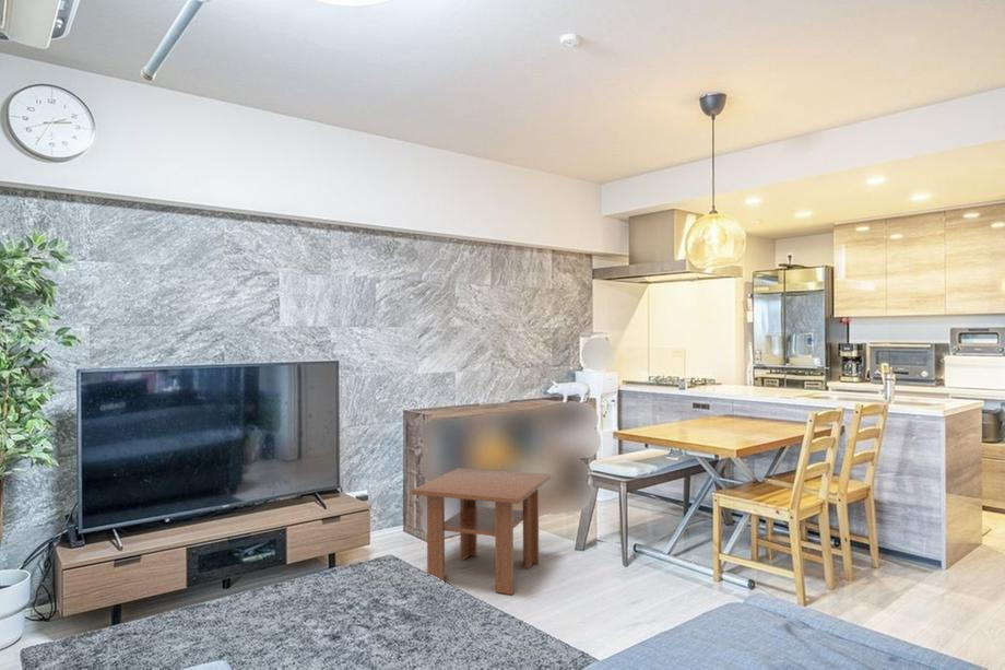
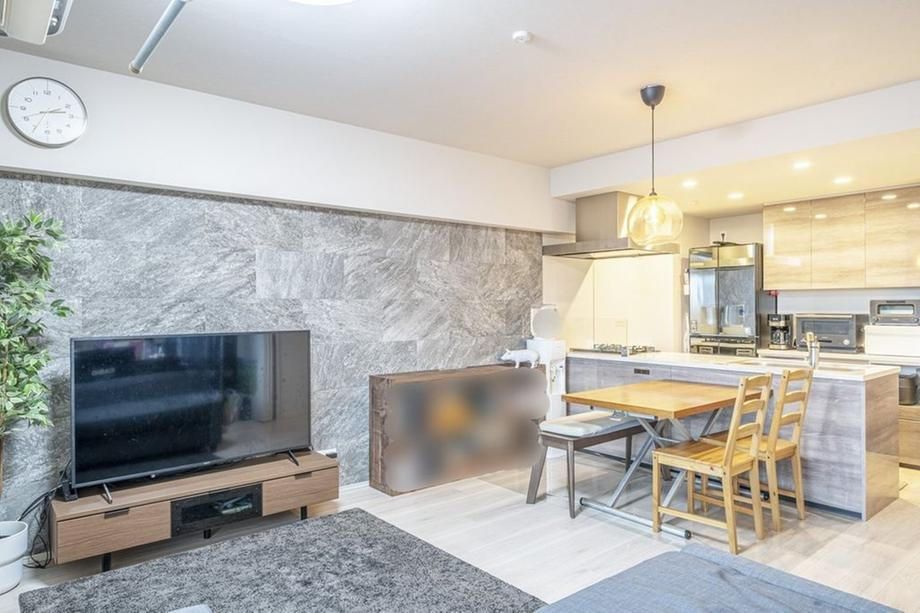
- coffee table [411,467,552,596]
